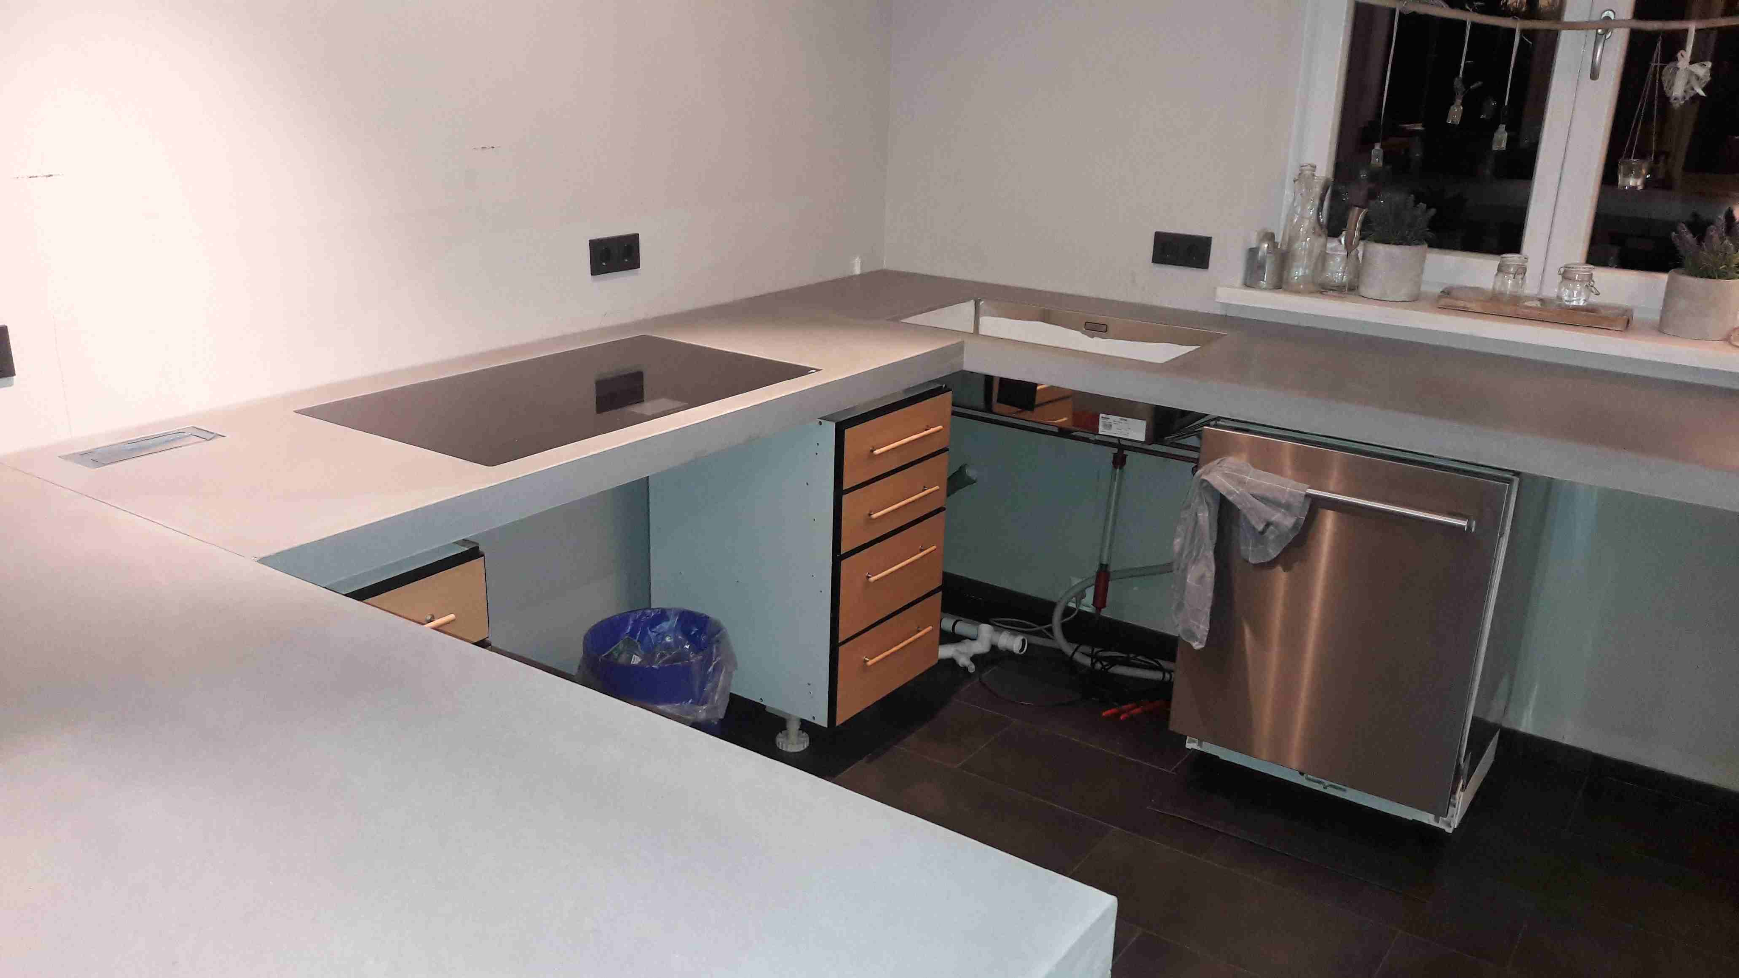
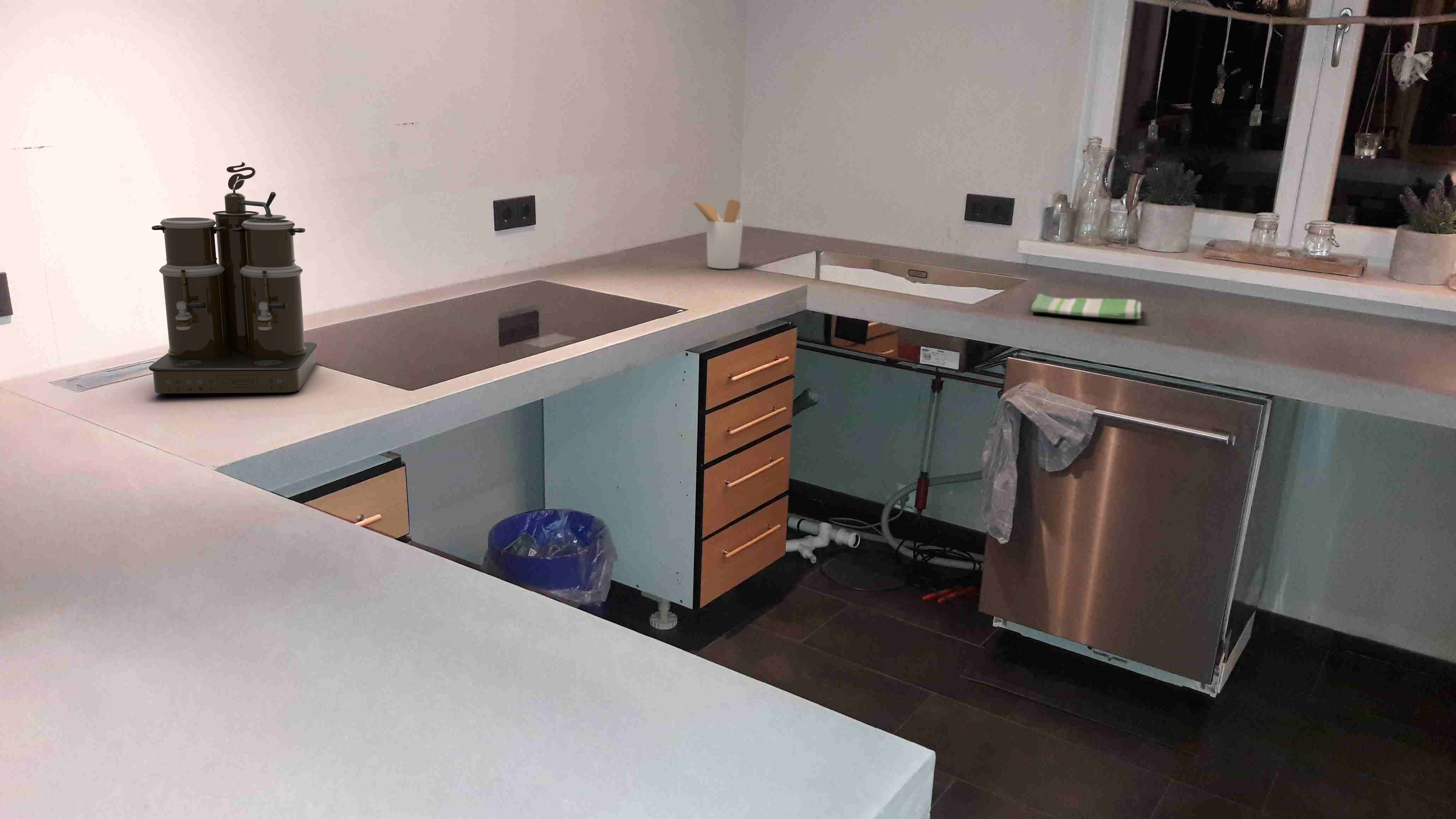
+ dish towel [1031,293,1142,320]
+ utensil holder [691,199,744,269]
+ coffee maker [149,162,317,394]
